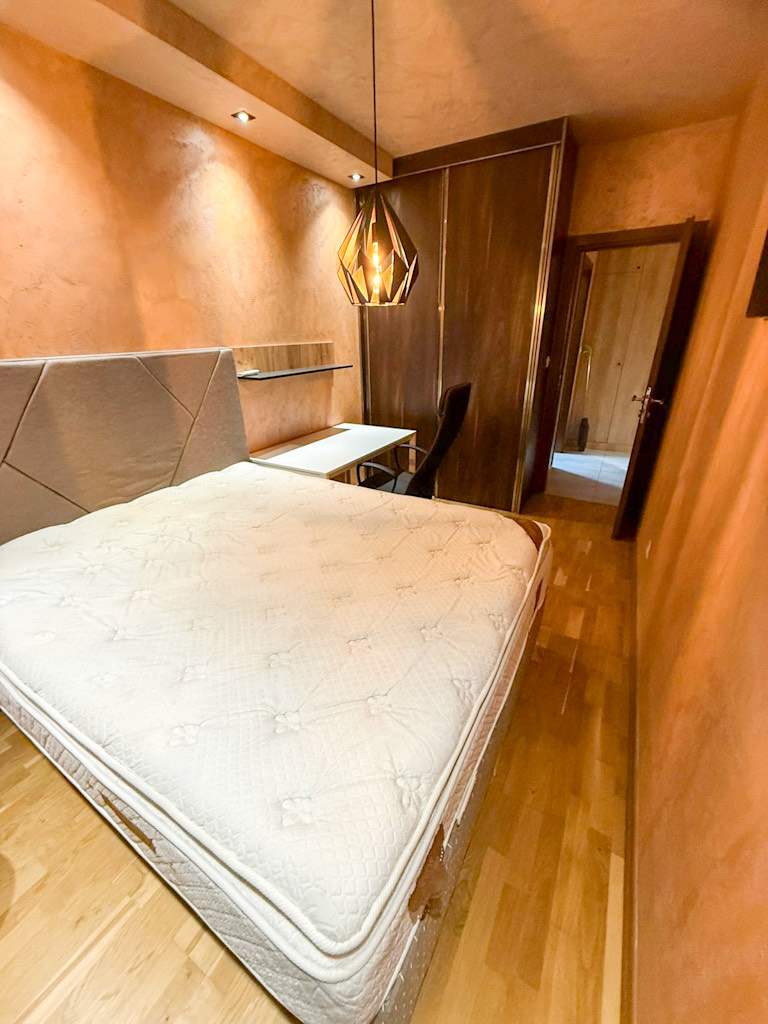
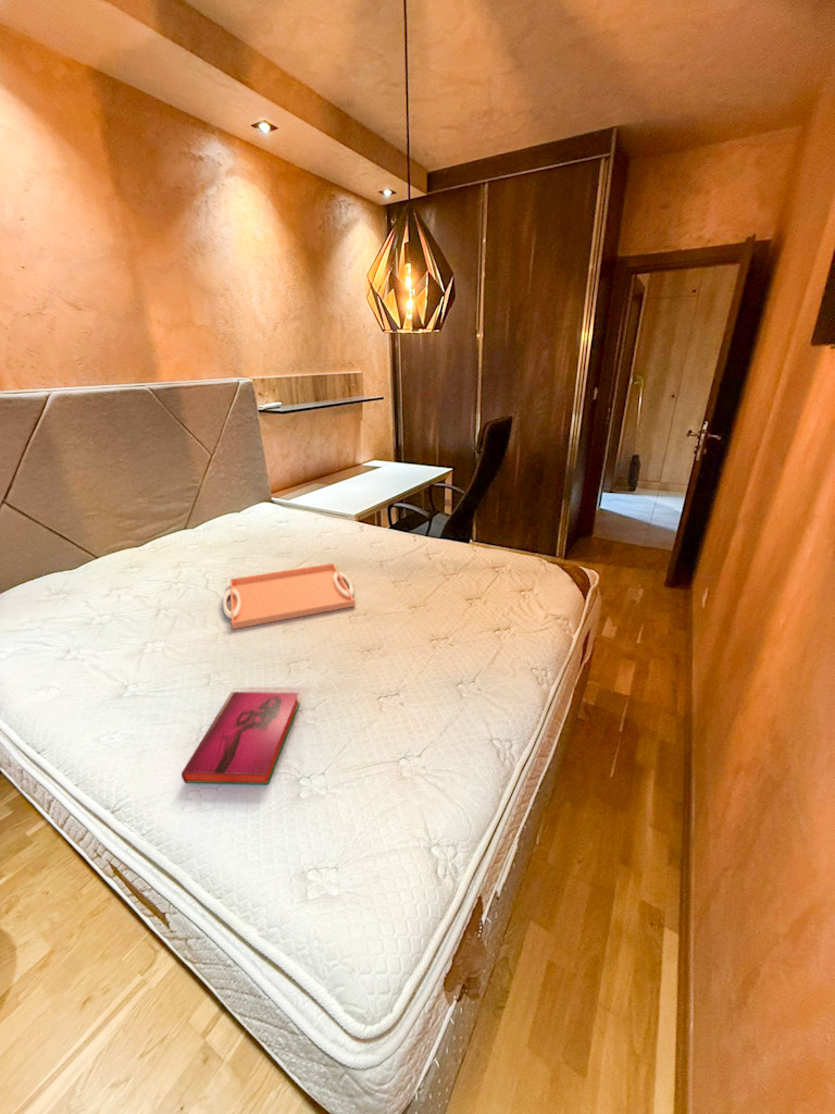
+ serving tray [222,562,357,630]
+ hardback book [180,691,301,785]
